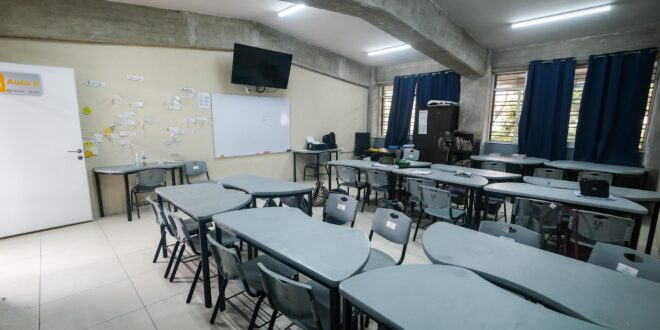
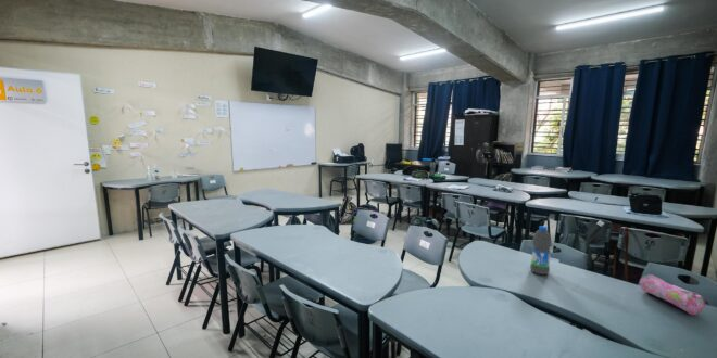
+ pencil case [639,273,710,316]
+ water bottle [529,225,553,276]
